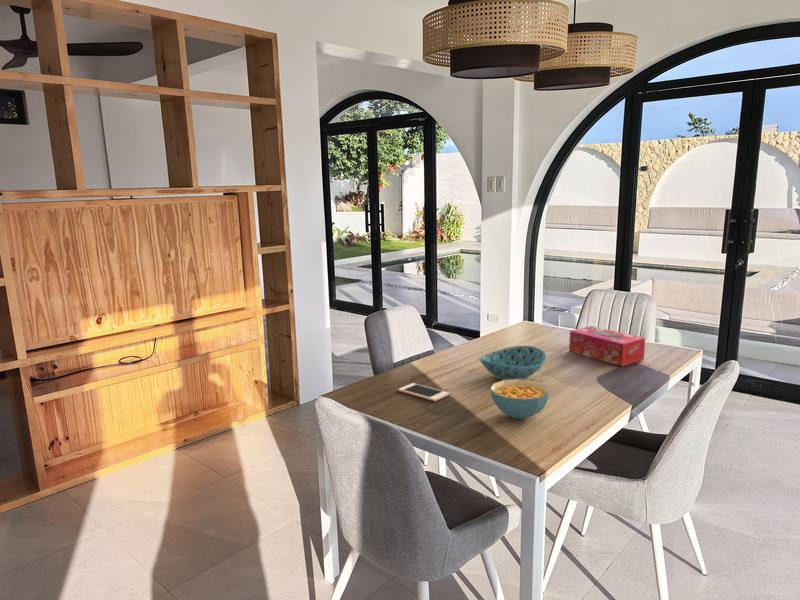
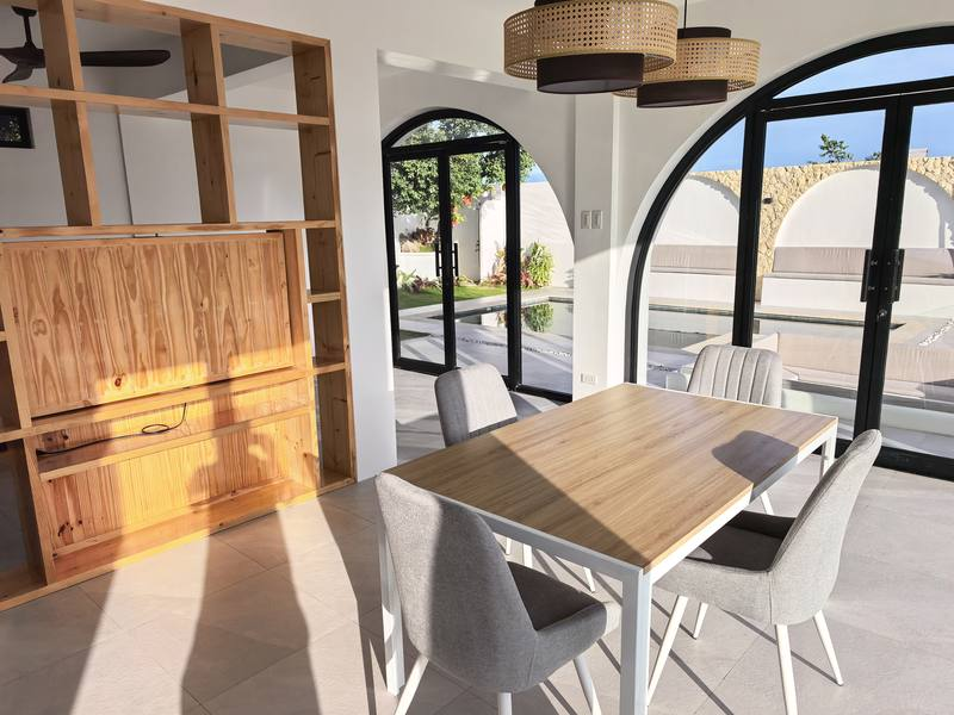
- cereal bowl [489,379,551,420]
- cell phone [398,382,450,402]
- bowl [478,345,548,380]
- tissue box [568,325,646,367]
